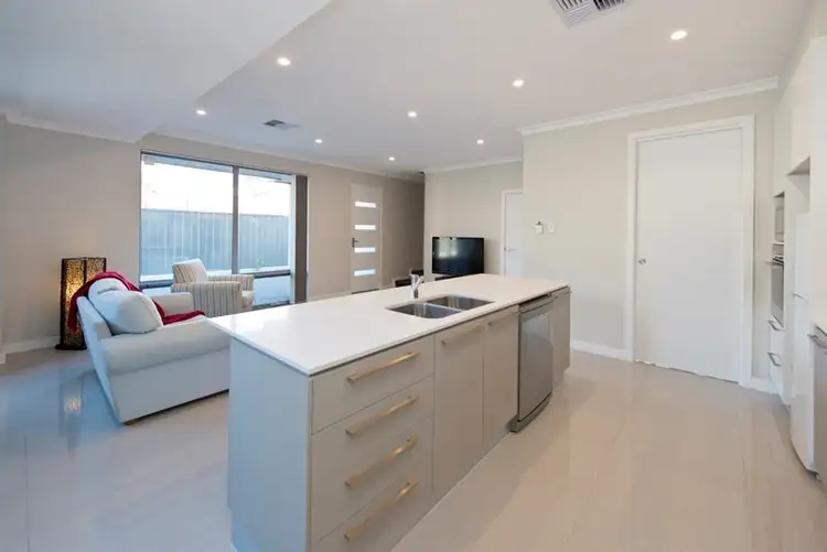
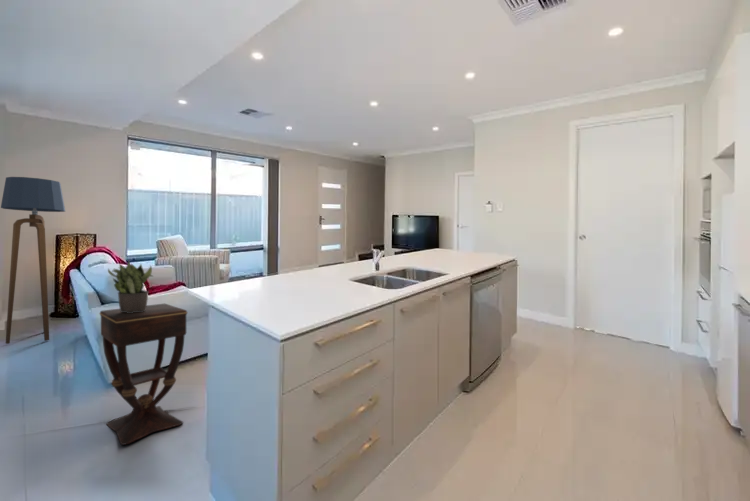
+ side table [98,303,188,446]
+ floor lamp [0,176,66,345]
+ potted plant [107,260,154,313]
